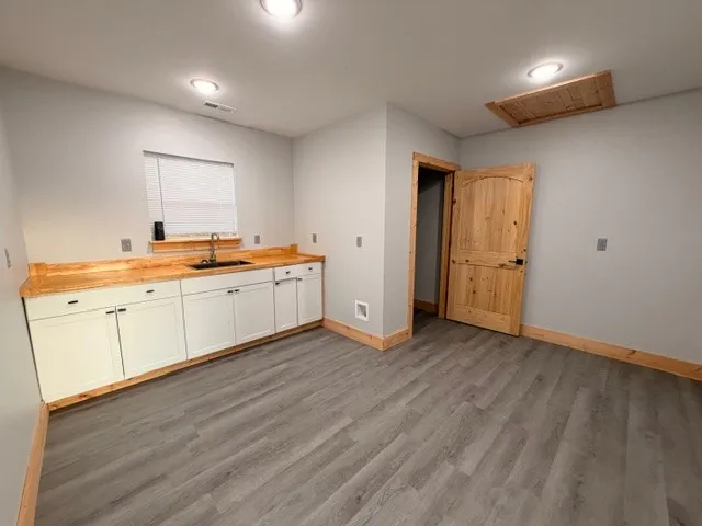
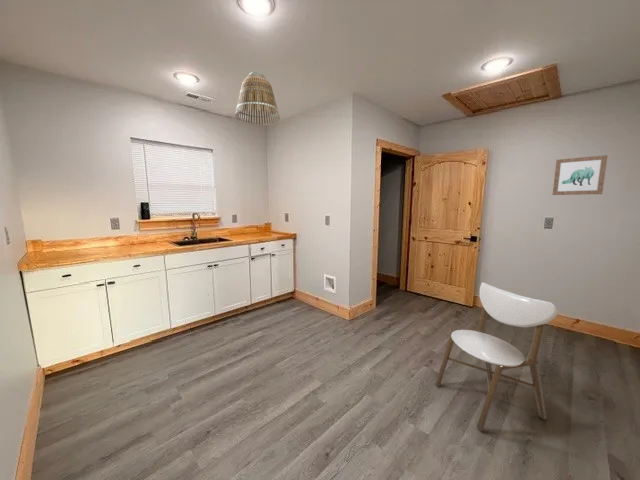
+ lamp shade [234,70,281,125]
+ dining chair [435,281,559,432]
+ wall art [552,154,608,196]
